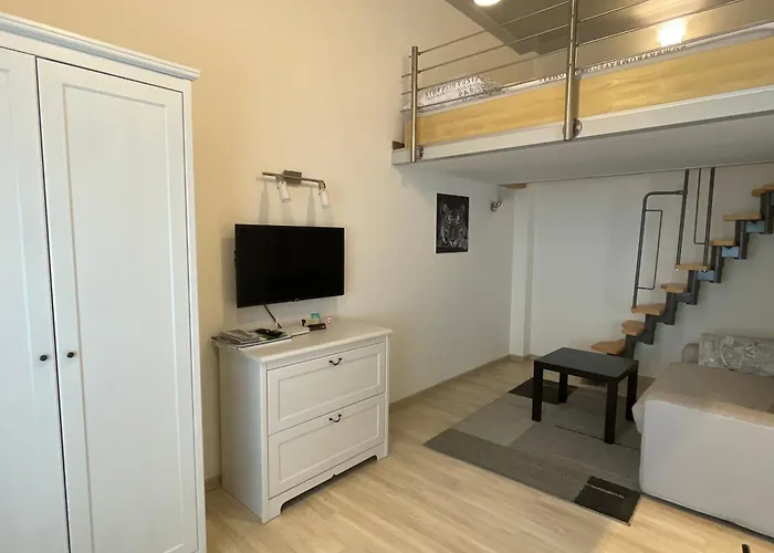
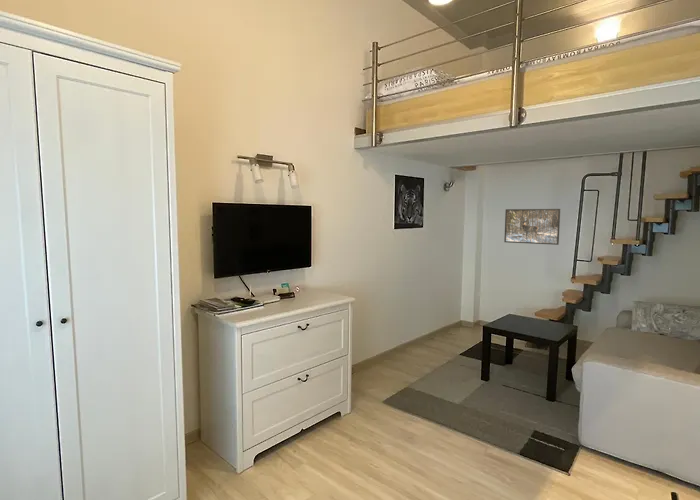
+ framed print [503,208,561,246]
